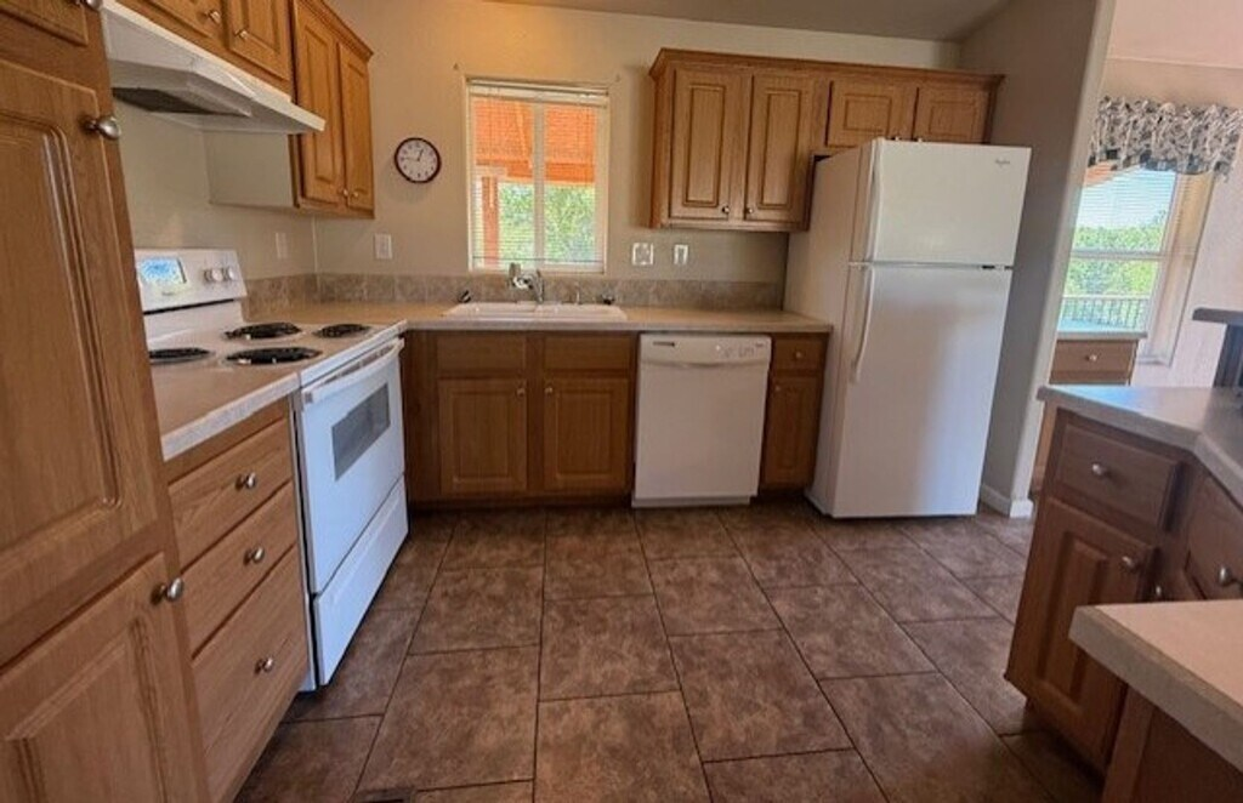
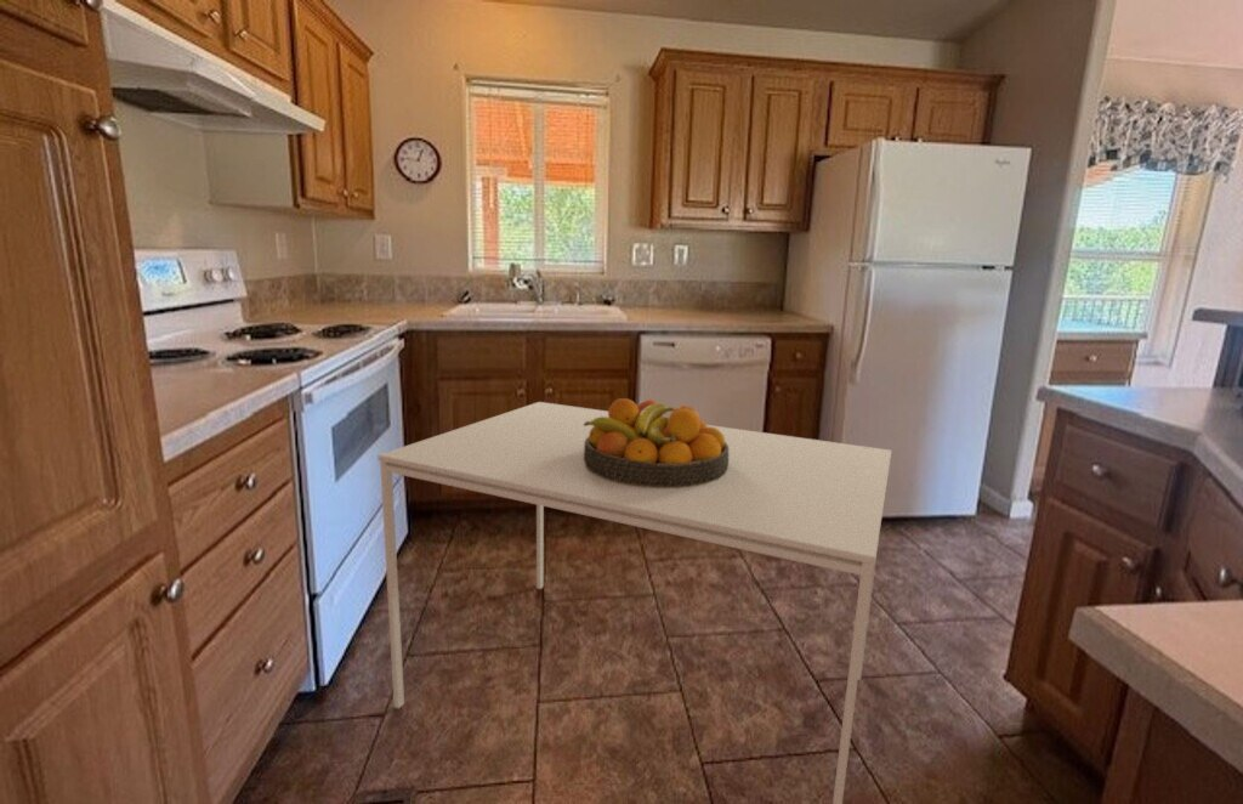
+ fruit bowl [584,397,728,487]
+ dining table [376,401,892,804]
